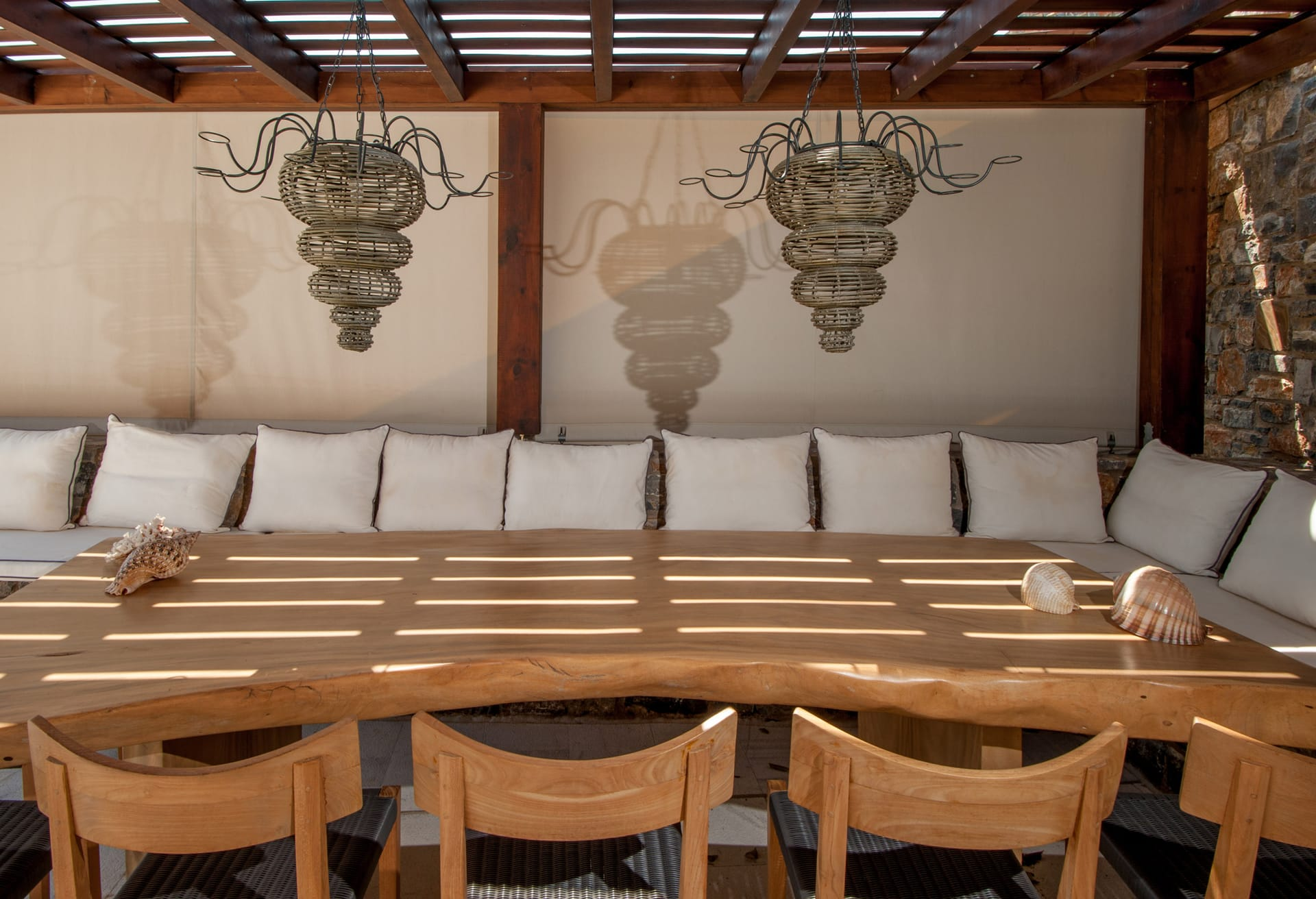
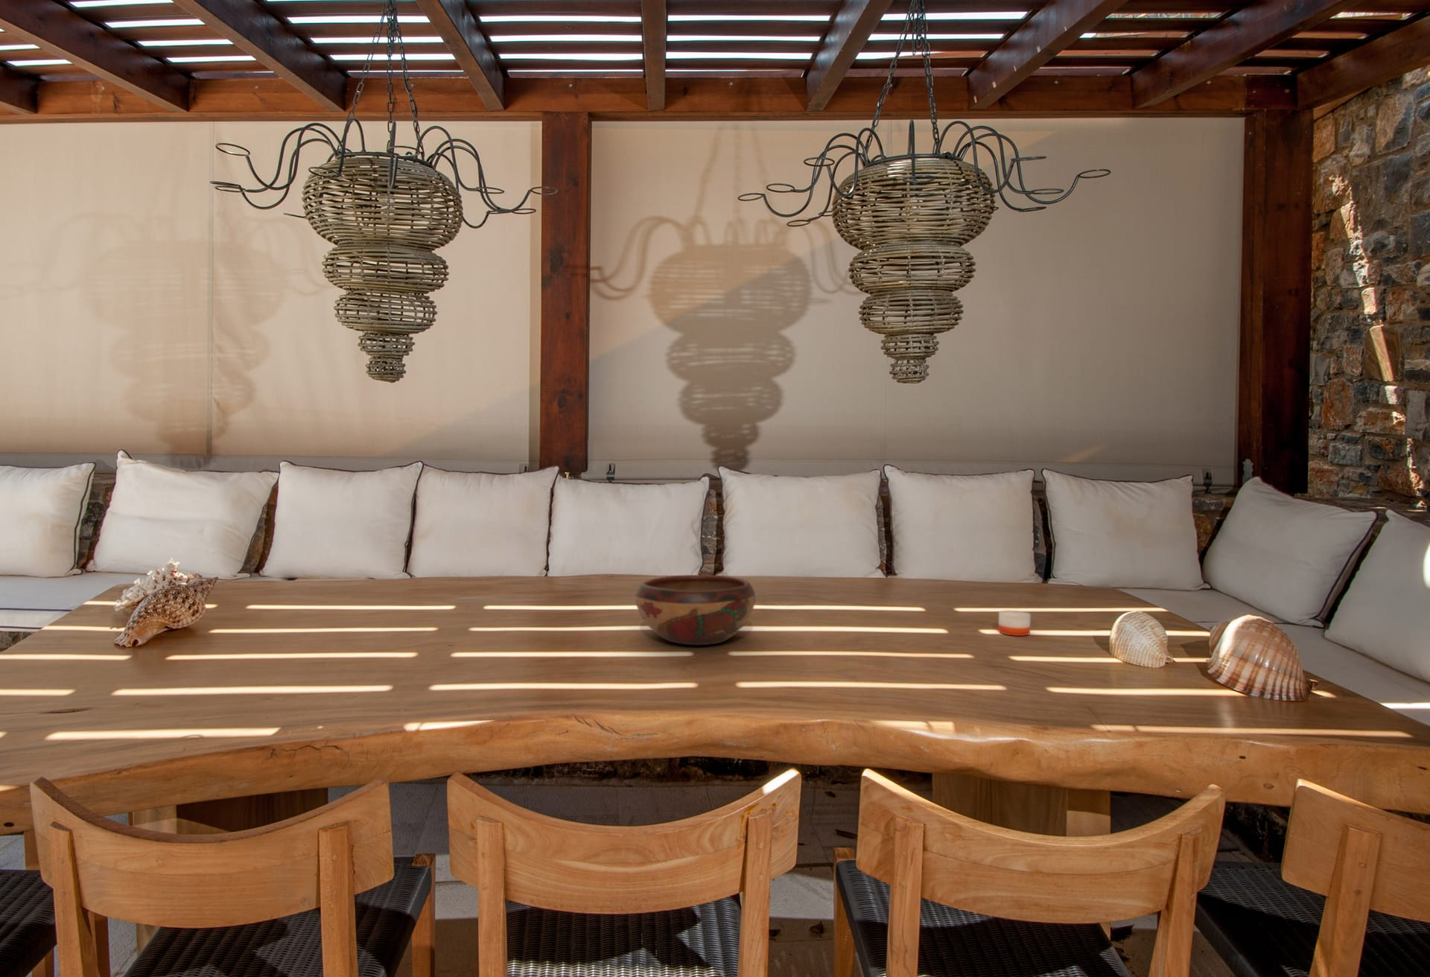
+ decorative bowl [635,574,756,646]
+ candle [998,596,1031,637]
